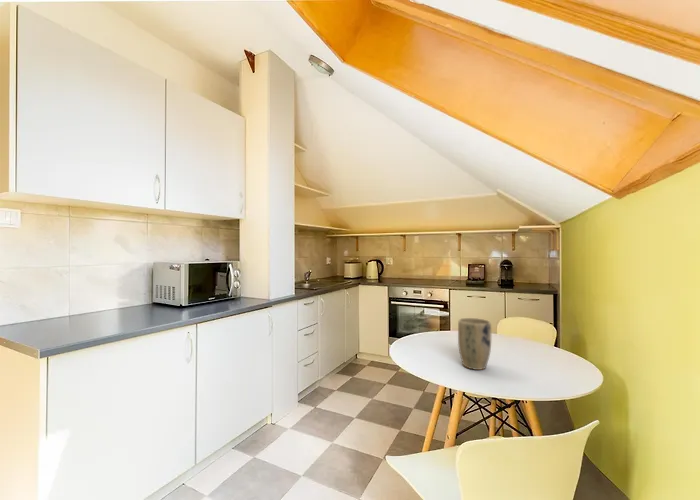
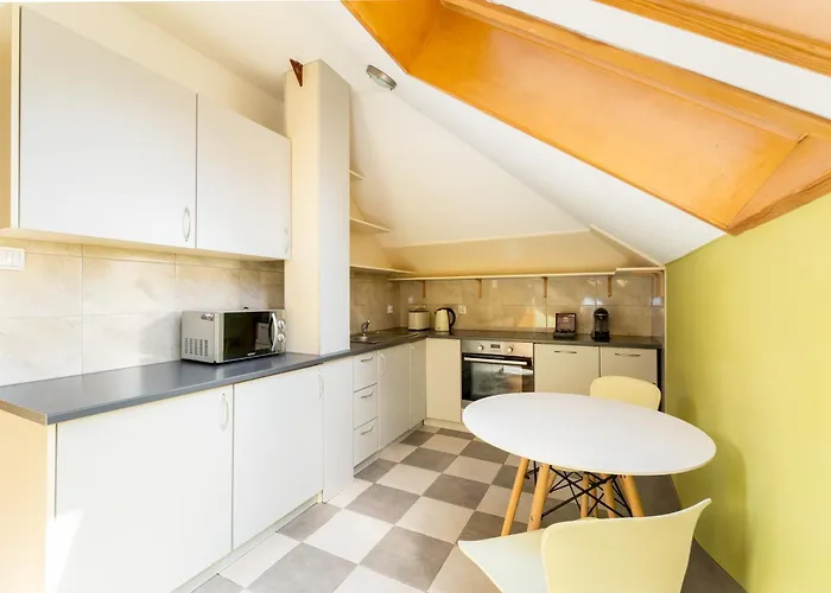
- plant pot [457,317,492,371]
